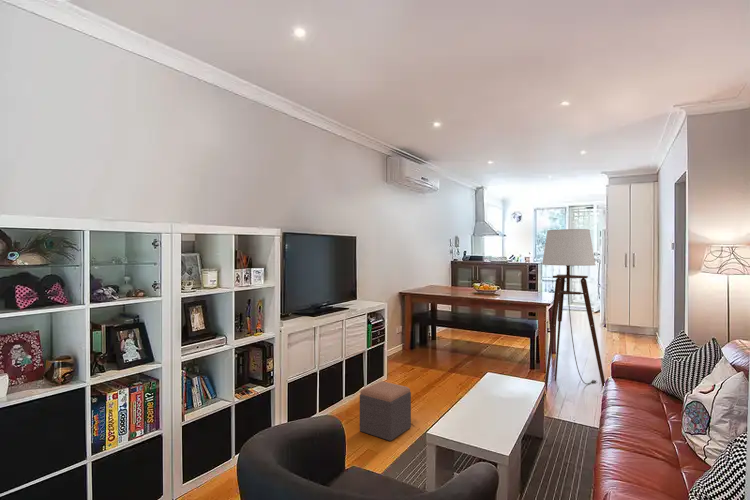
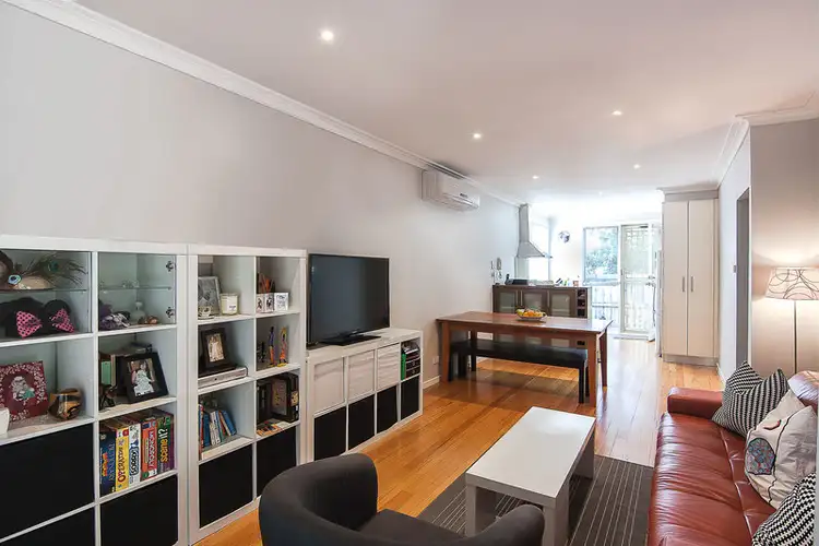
- footstool [359,380,412,442]
- floor lamp [541,228,606,397]
